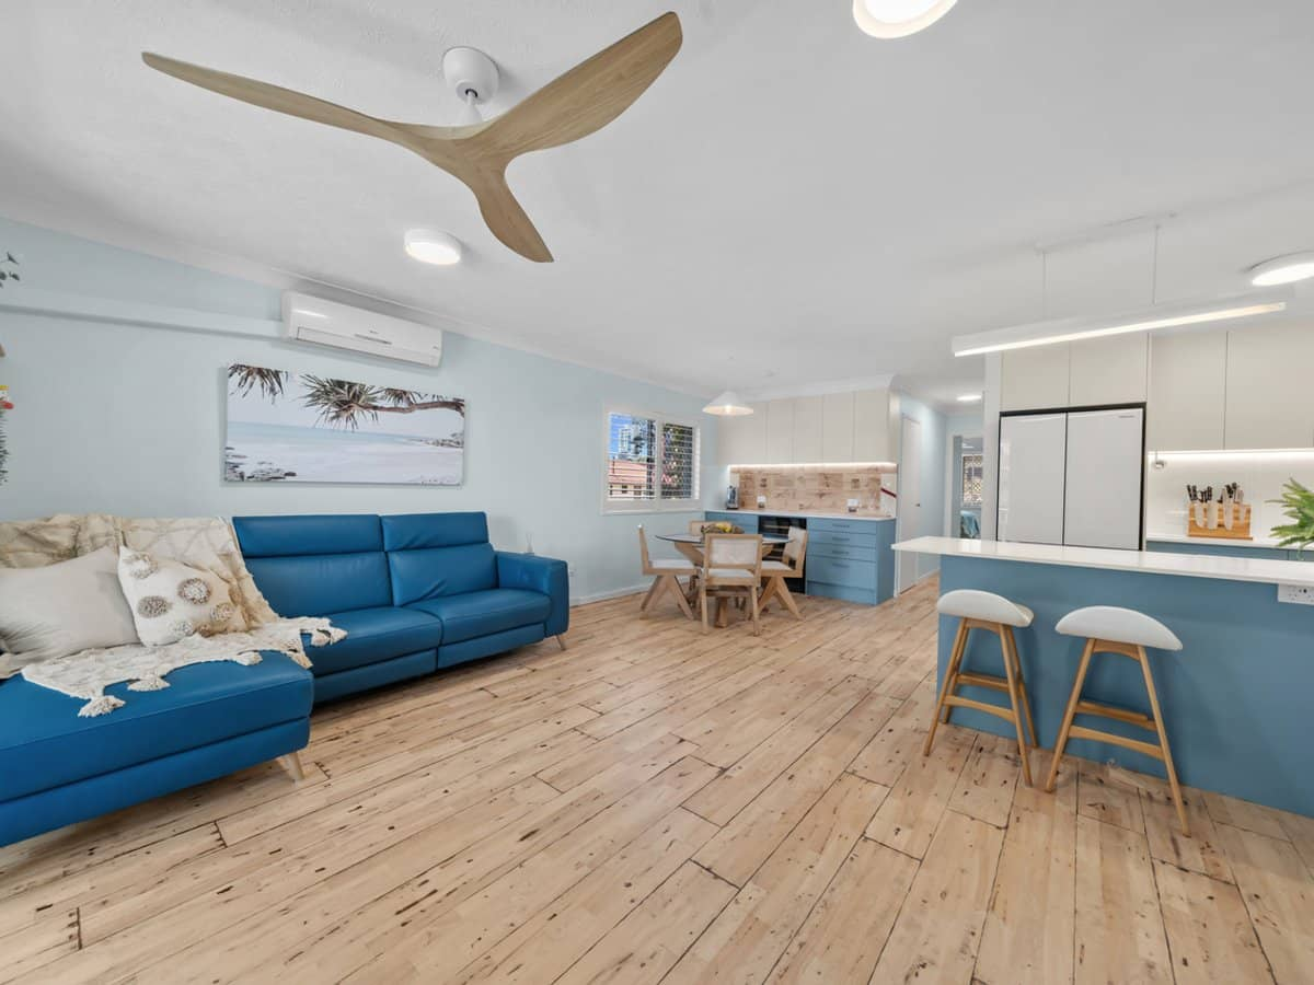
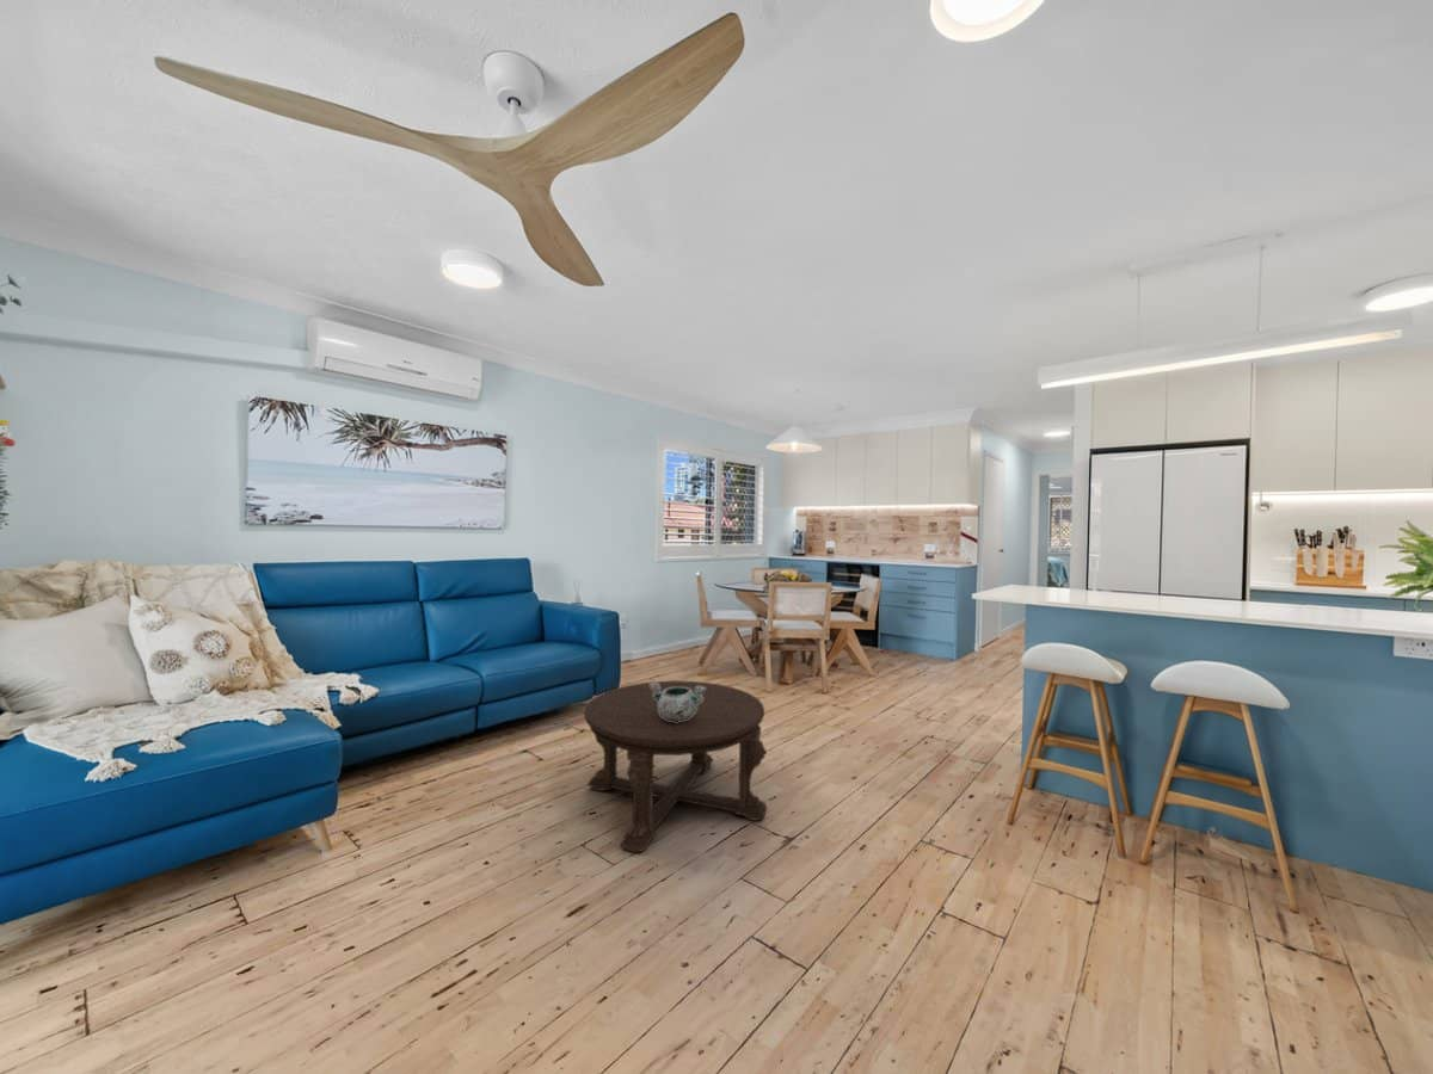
+ decorative bowl [650,681,706,722]
+ coffee table [583,680,768,853]
